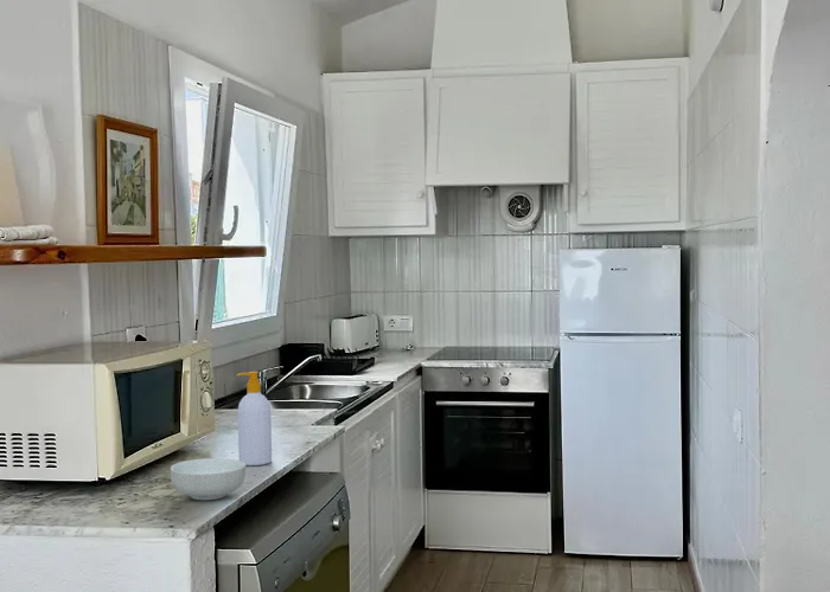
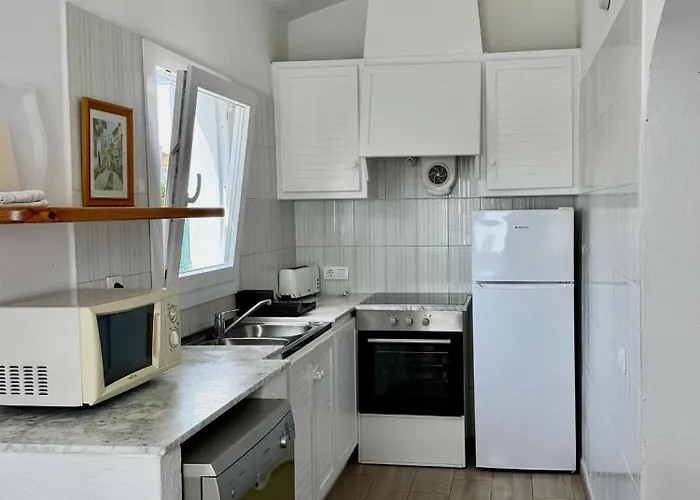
- cereal bowl [170,457,247,501]
- soap bottle [235,371,273,466]
